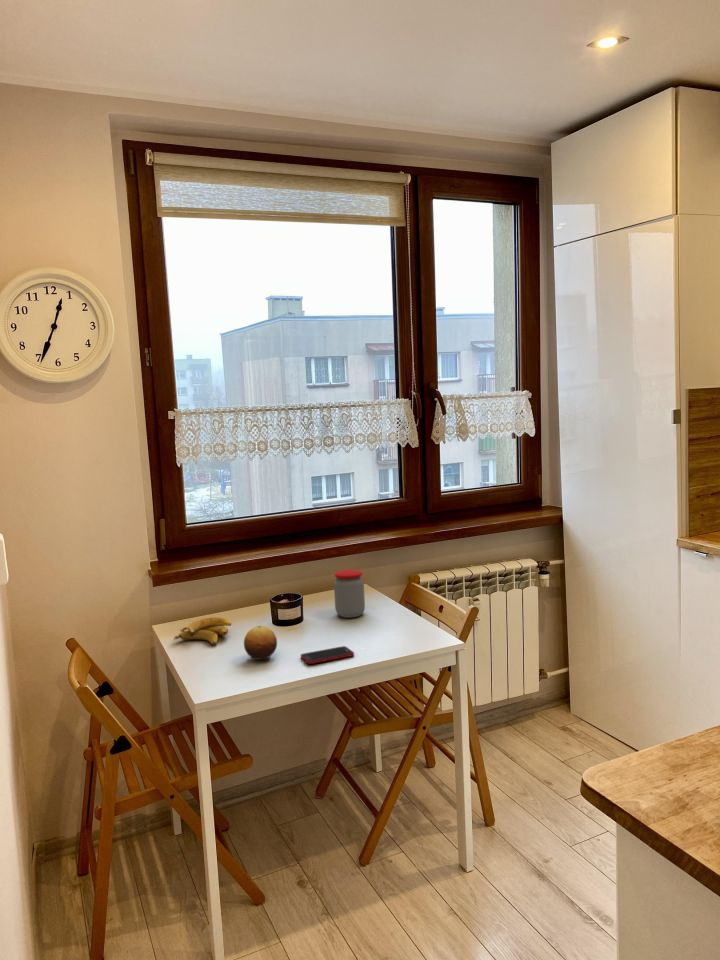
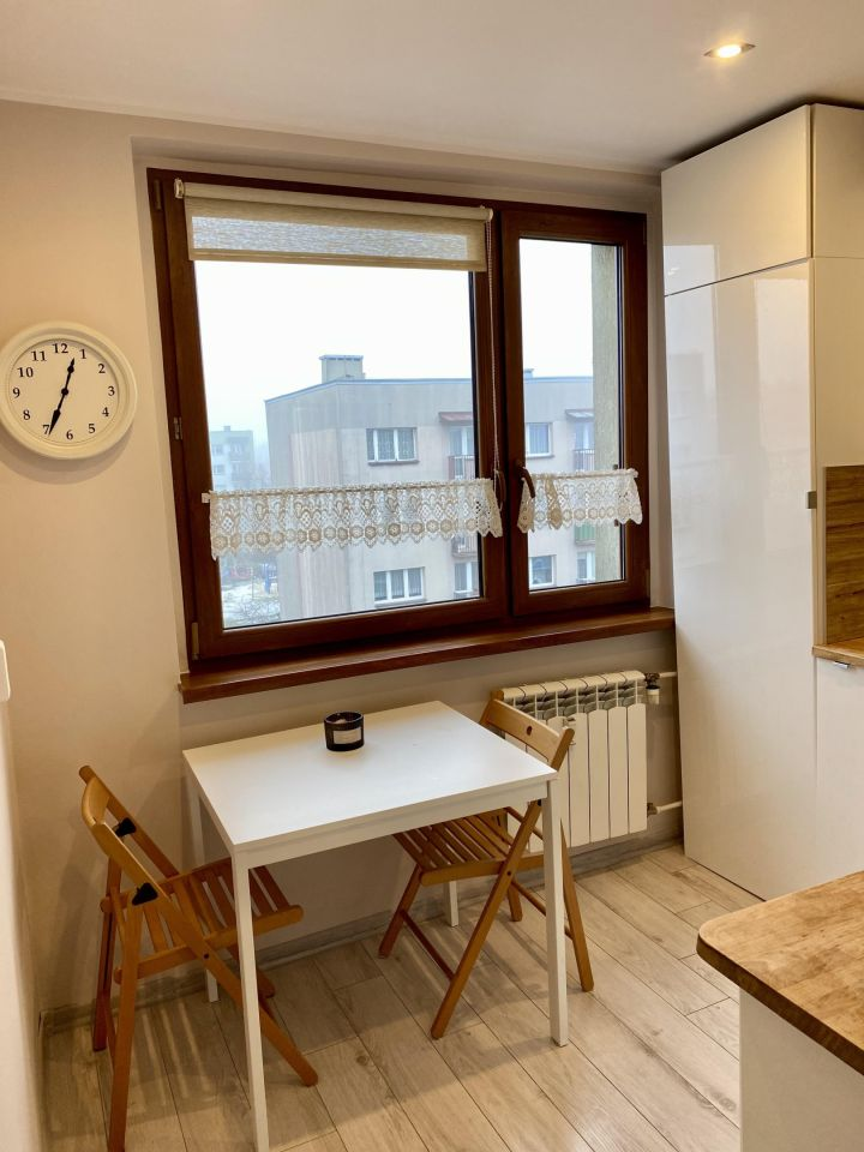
- cell phone [300,645,355,665]
- jar [333,569,366,619]
- fruit [243,625,278,661]
- banana [173,616,232,646]
